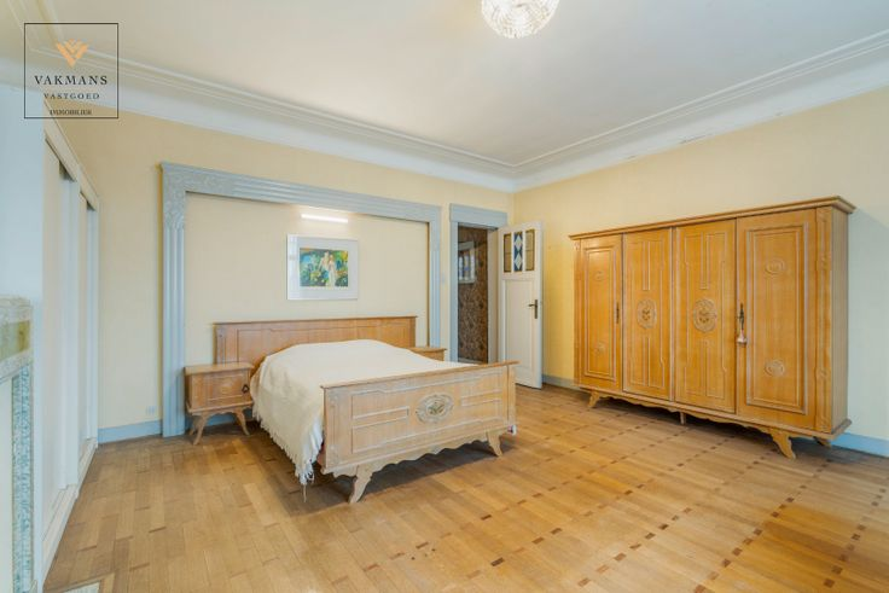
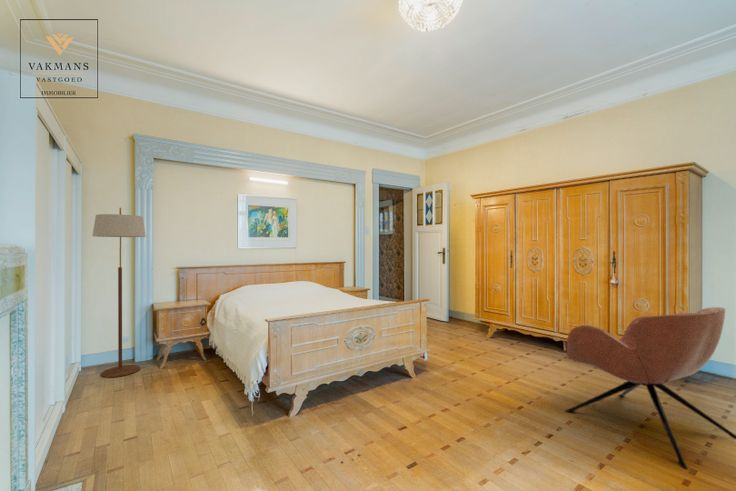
+ armchair [564,306,736,470]
+ floor lamp [92,207,147,379]
